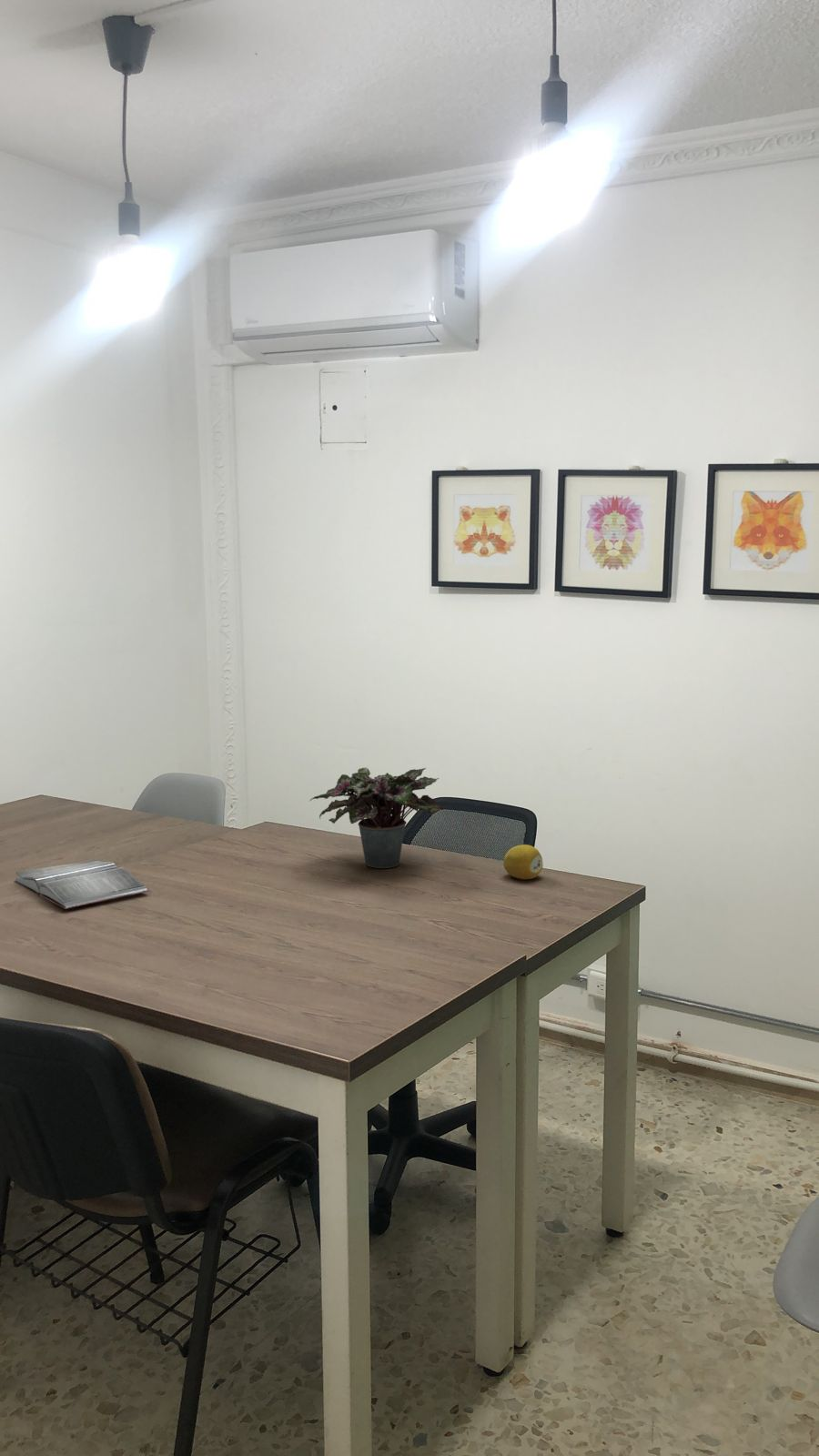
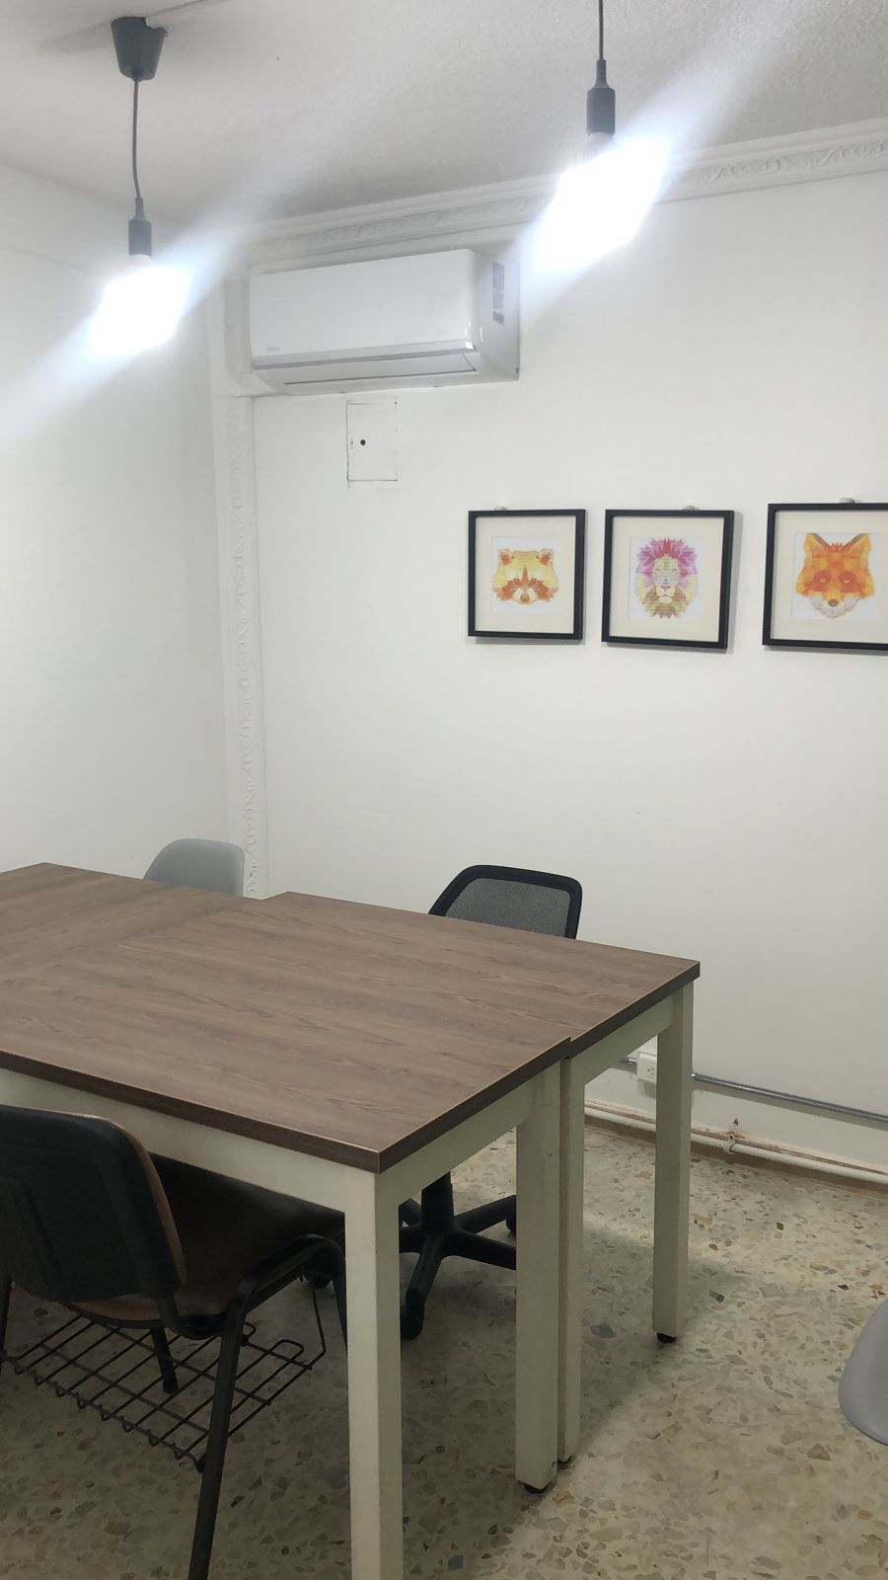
- fruit [502,844,544,881]
- hardback book [13,859,150,910]
- potted plant [309,767,444,869]
